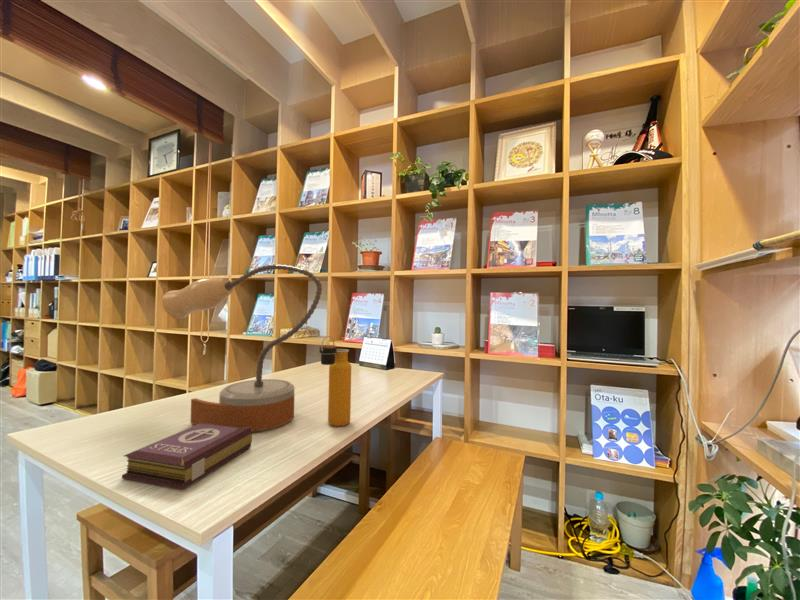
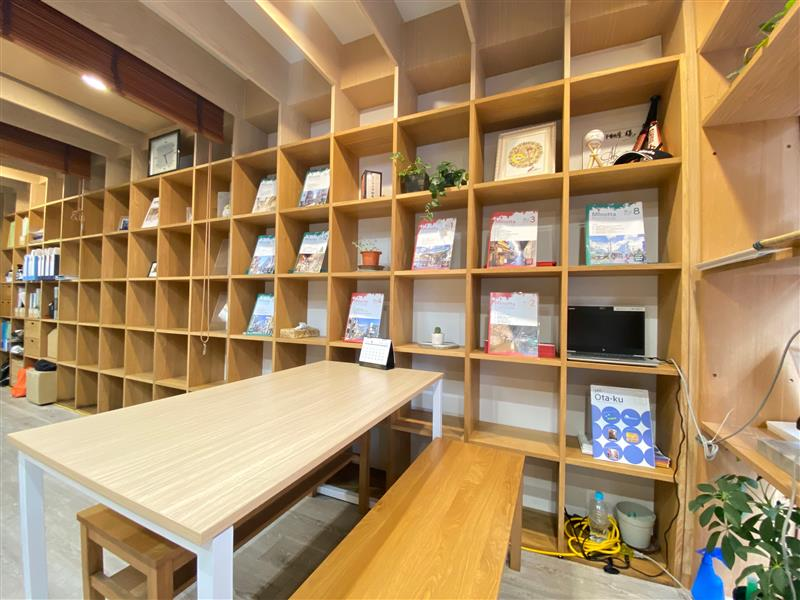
- water bottle [319,335,352,427]
- book [121,423,253,490]
- table lamp [161,263,323,432]
